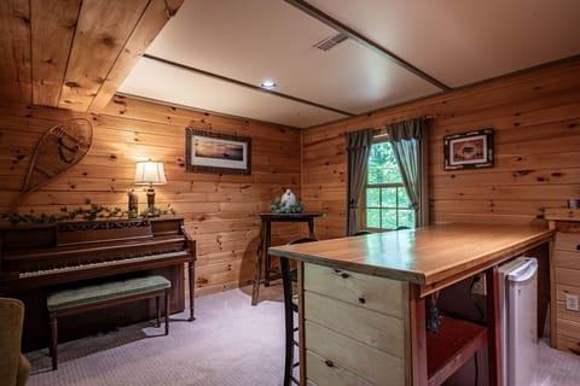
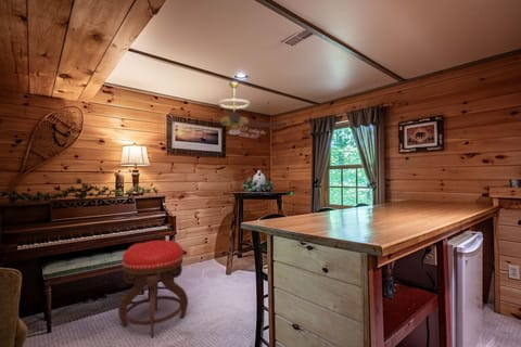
+ ceiling fan [217,81,289,139]
+ stool [117,240,189,338]
